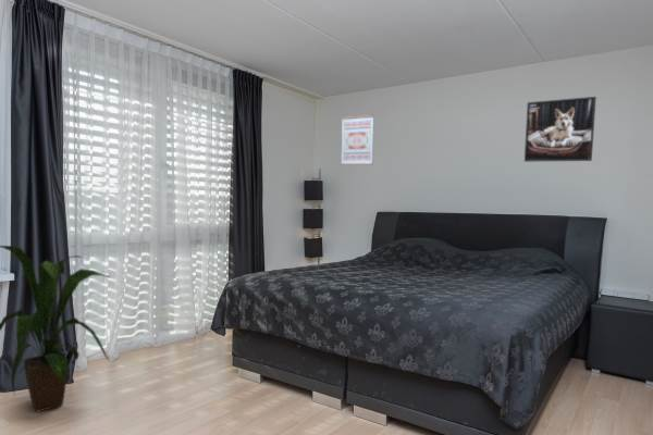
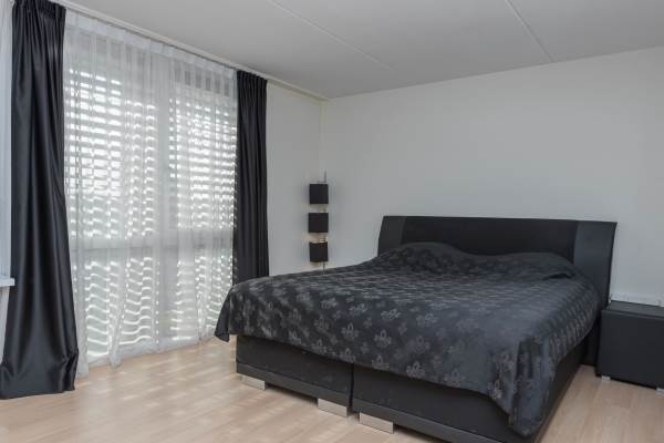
- wall art [340,114,374,165]
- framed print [523,96,597,163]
- house plant [0,245,113,413]
